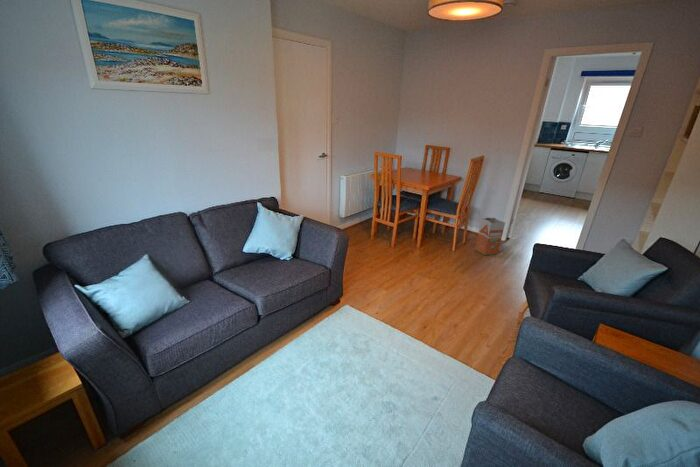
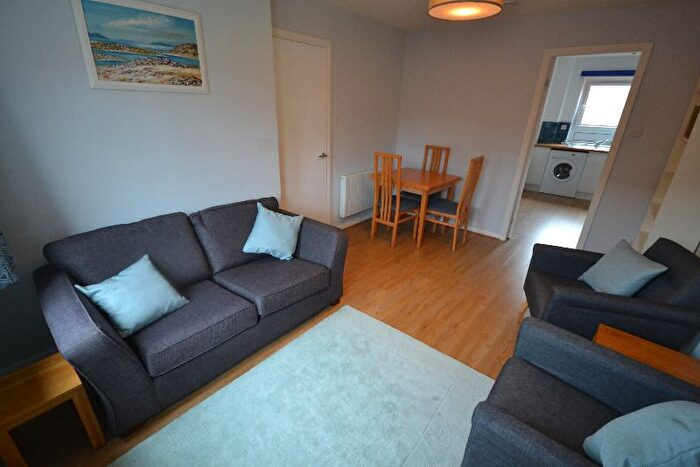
- waste bin [474,217,506,256]
